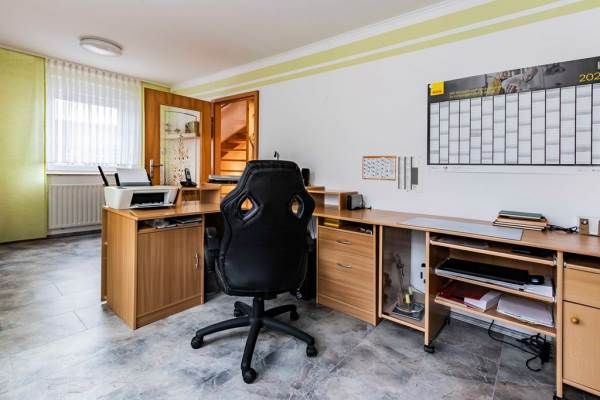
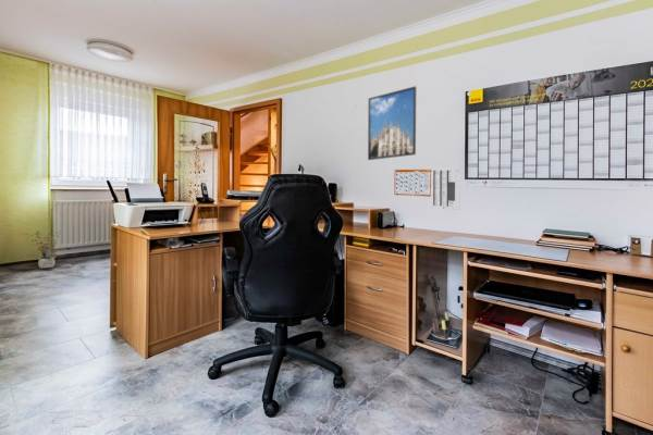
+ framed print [367,85,417,161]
+ potted plant [22,229,64,270]
